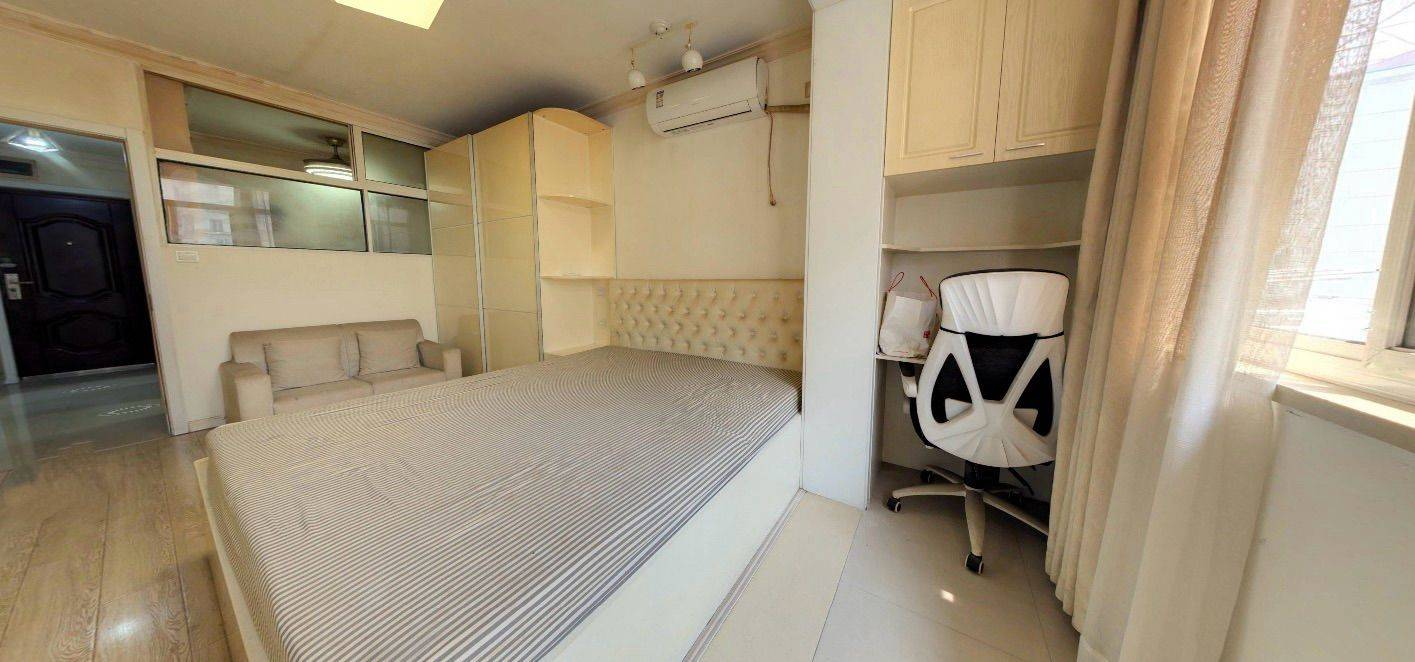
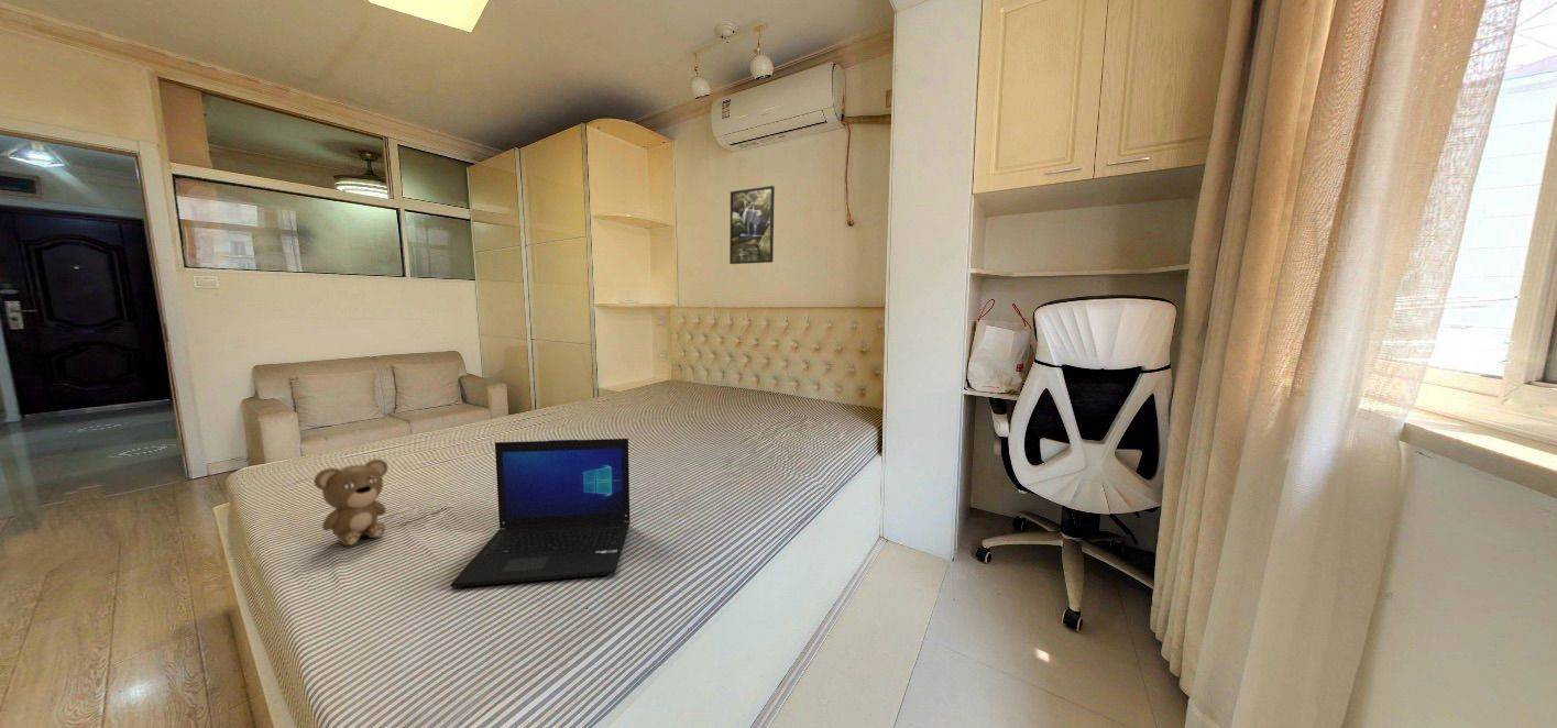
+ laptop [450,438,632,588]
+ teddy bear [313,457,454,547]
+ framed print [728,185,776,265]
